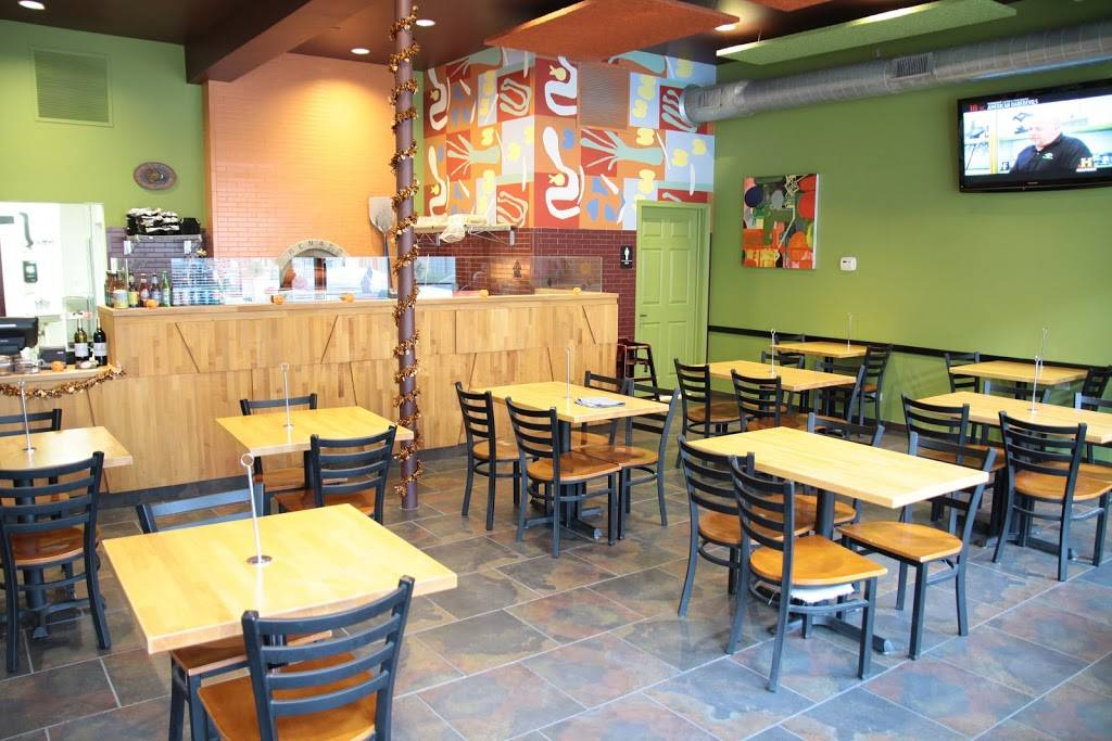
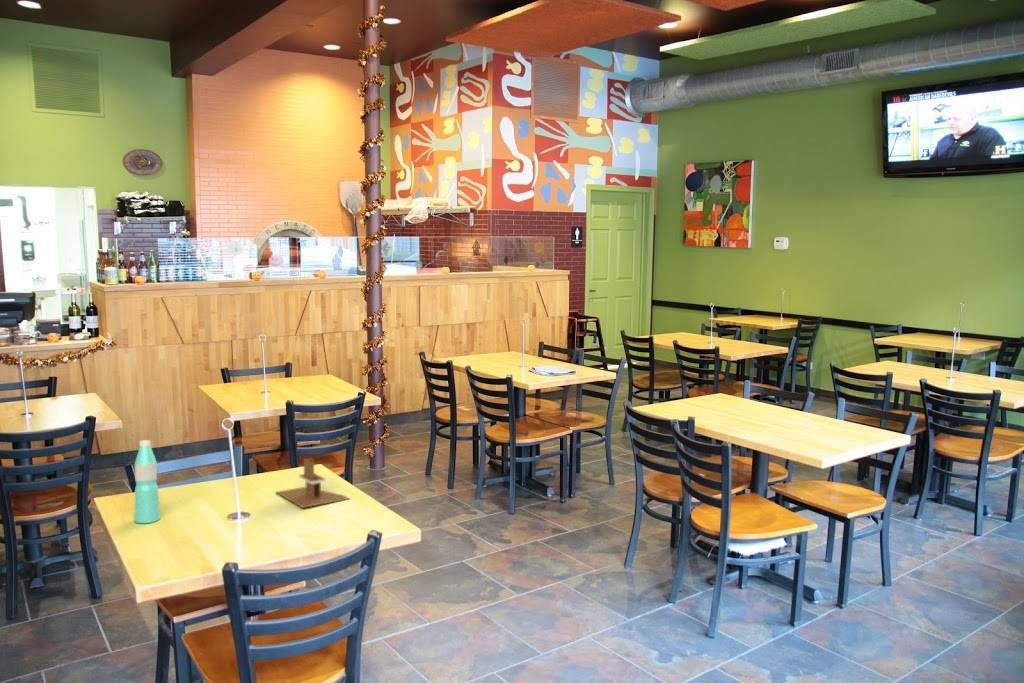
+ water bottle [133,439,161,524]
+ napkin holder [275,457,351,509]
